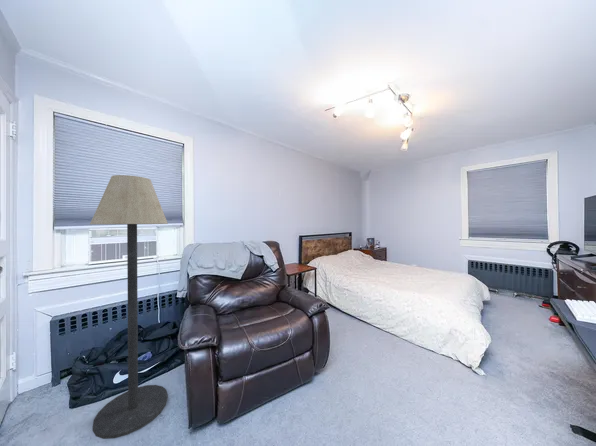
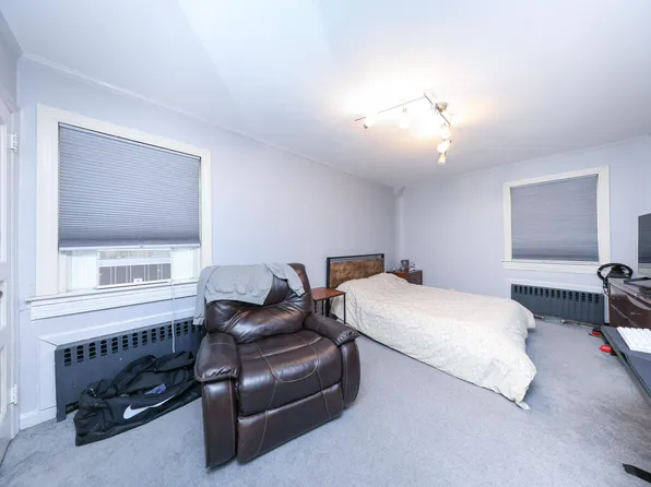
- floor lamp [89,174,169,440]
